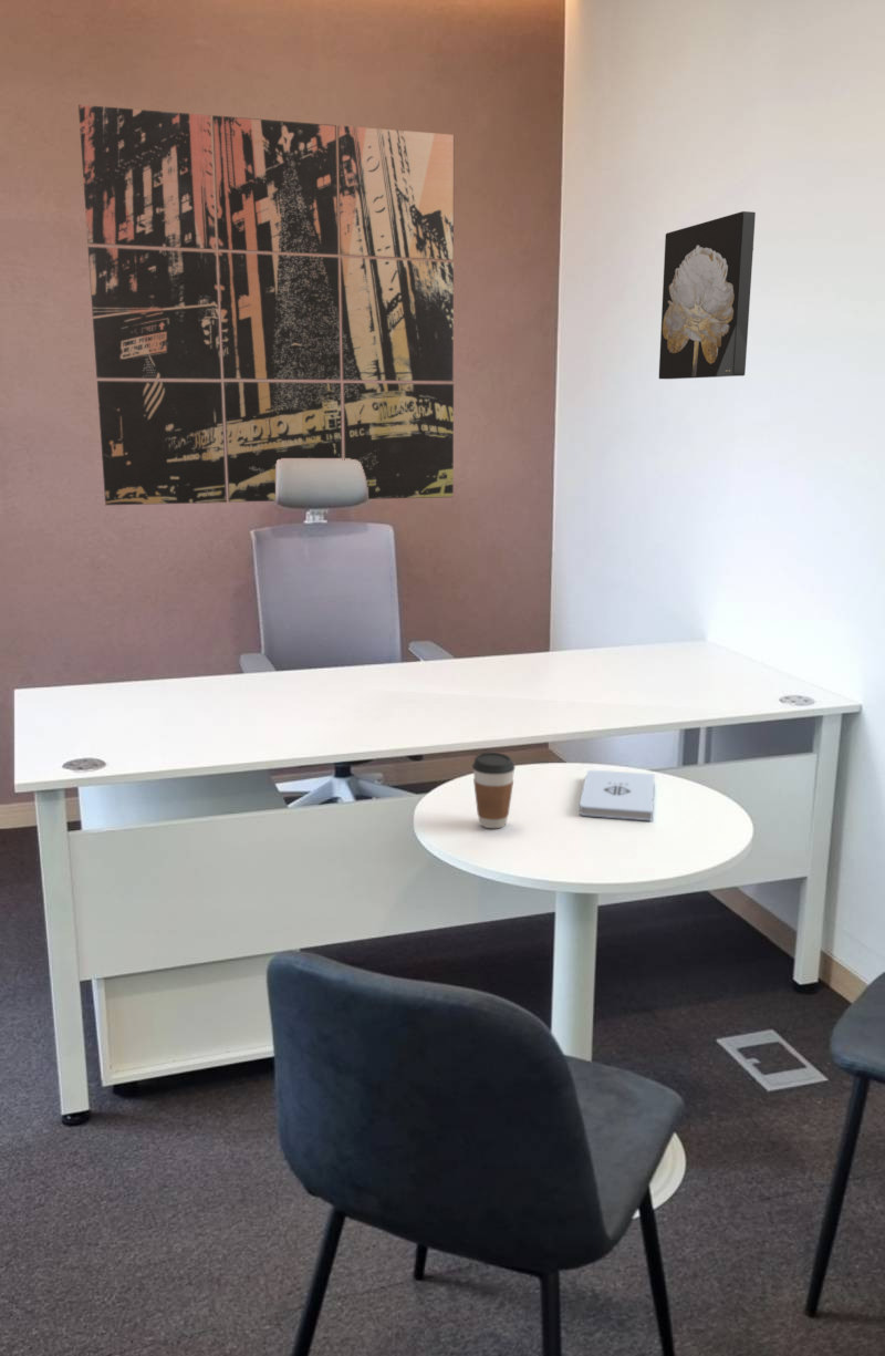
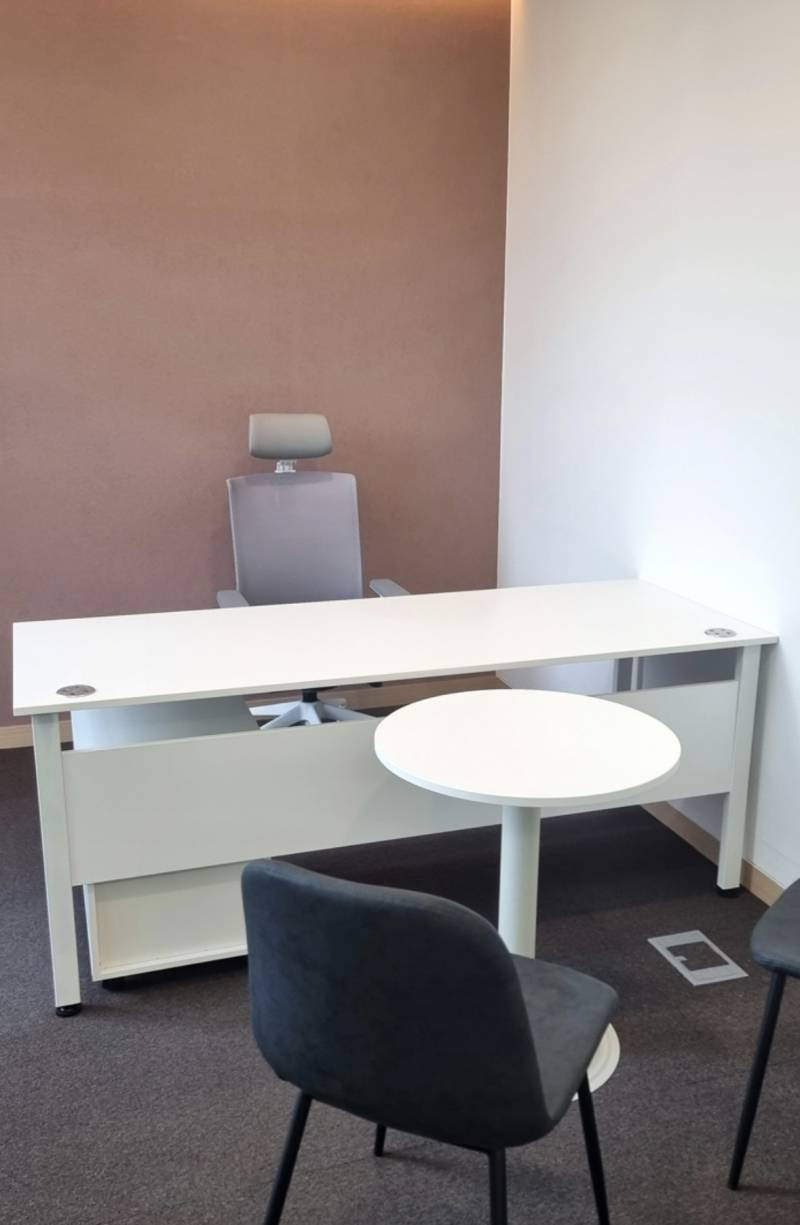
- wall art [77,104,455,506]
- notepad [579,769,656,821]
- wall art [658,210,757,380]
- coffee cup [471,752,517,829]
